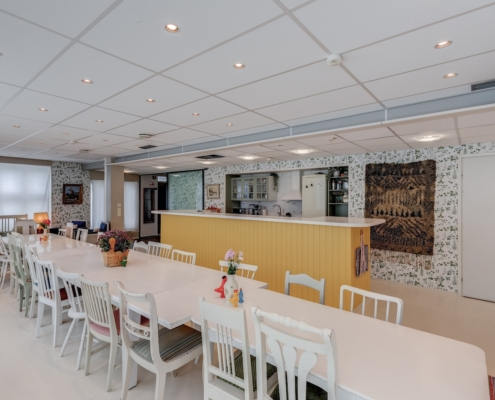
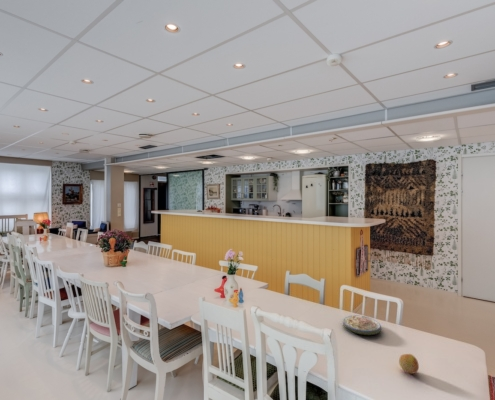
+ soup [342,314,382,336]
+ fruit [398,353,420,375]
